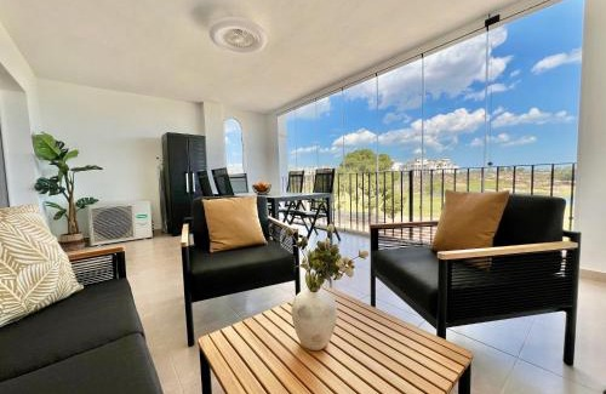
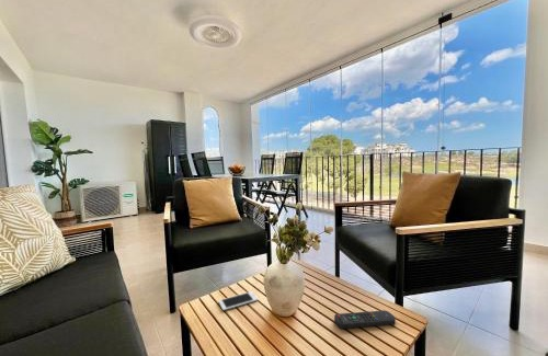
+ cell phone [217,290,259,311]
+ remote control [333,309,397,330]
